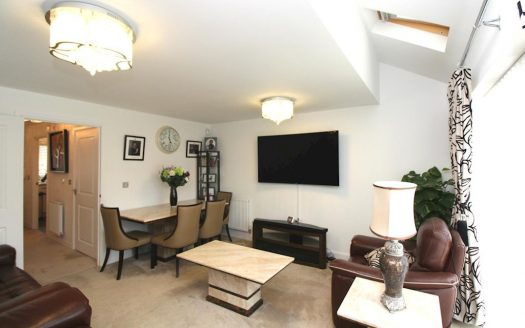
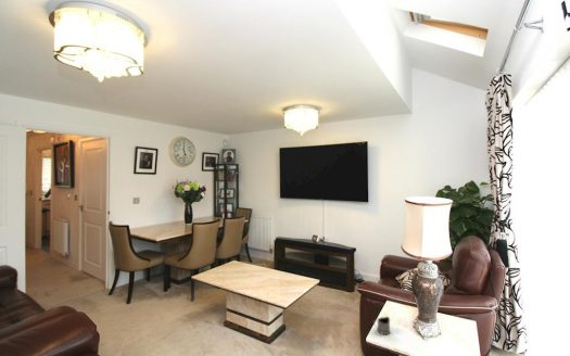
+ tea glass holder [372,316,392,335]
